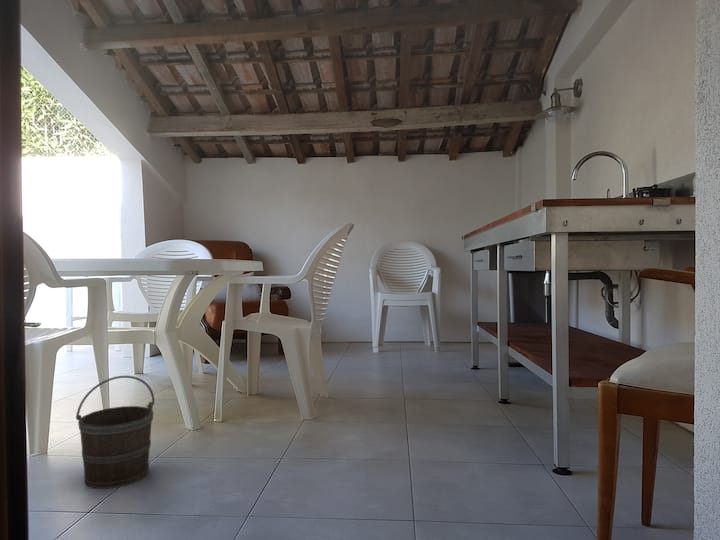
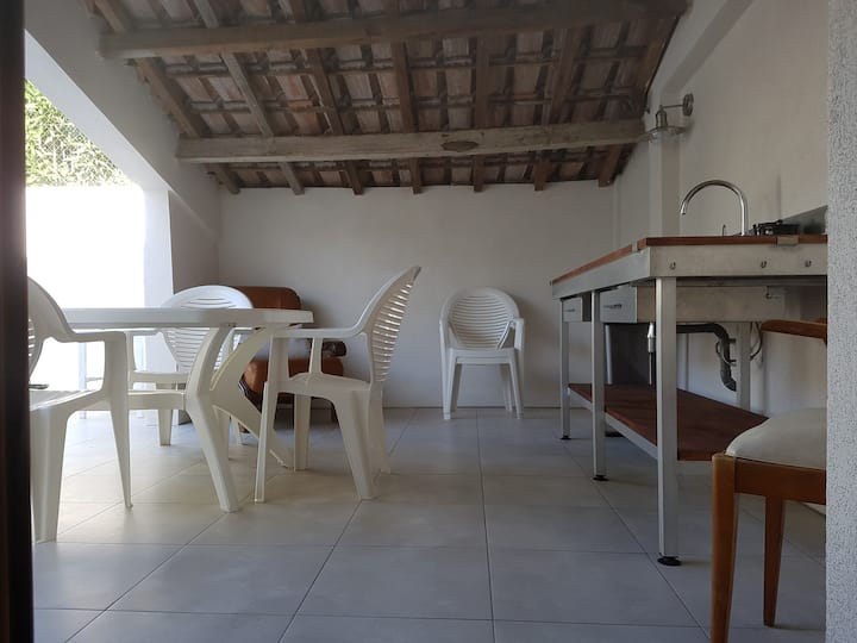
- bucket [75,375,155,490]
